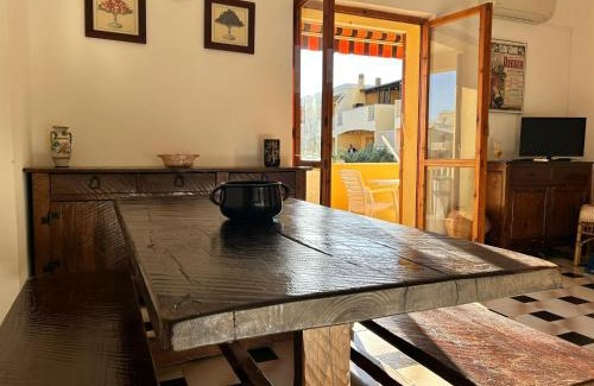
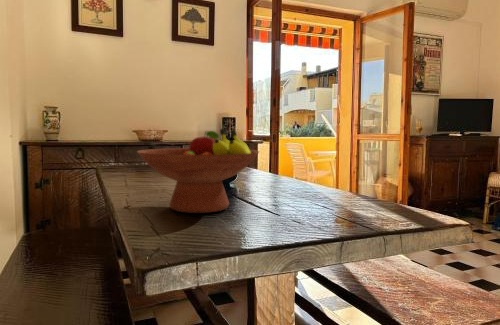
+ fruit bowl [136,128,260,214]
